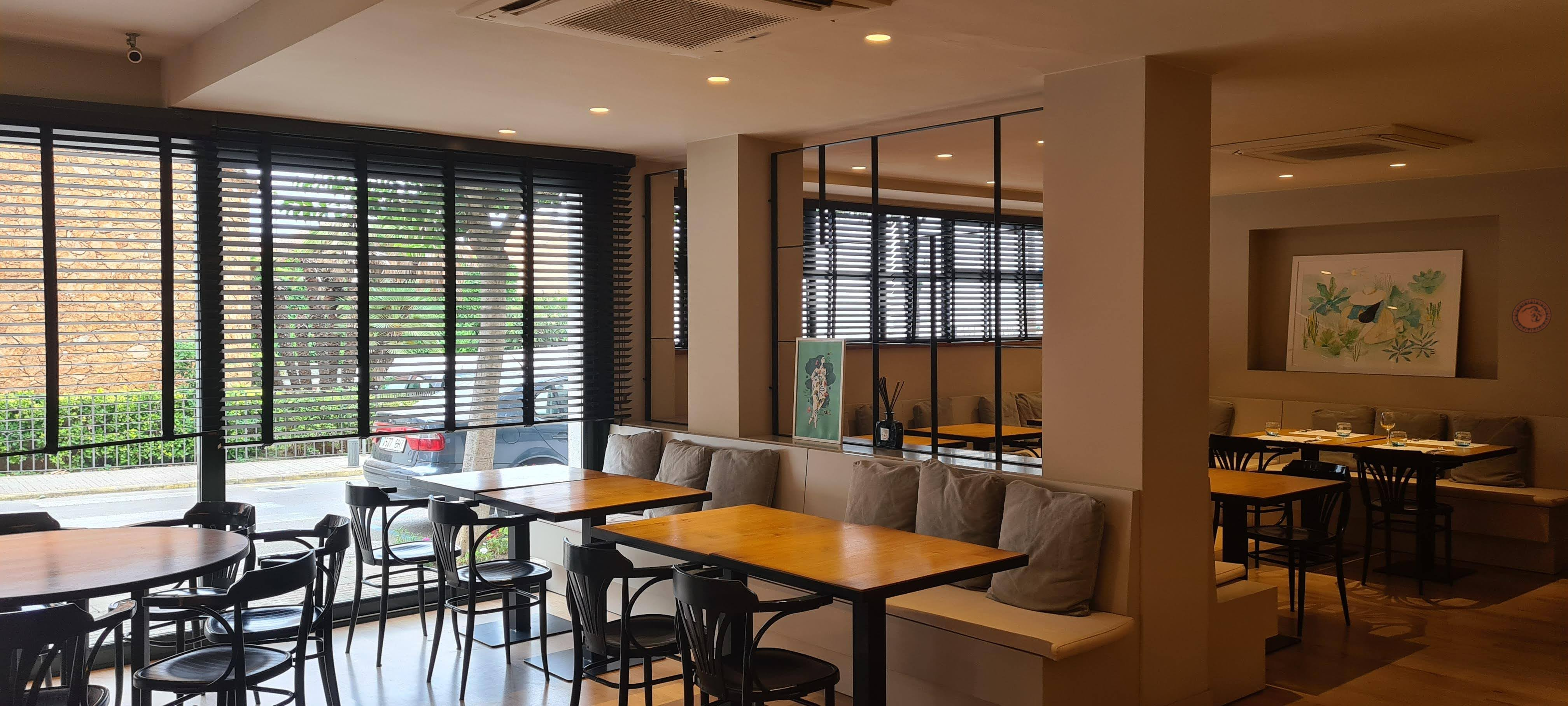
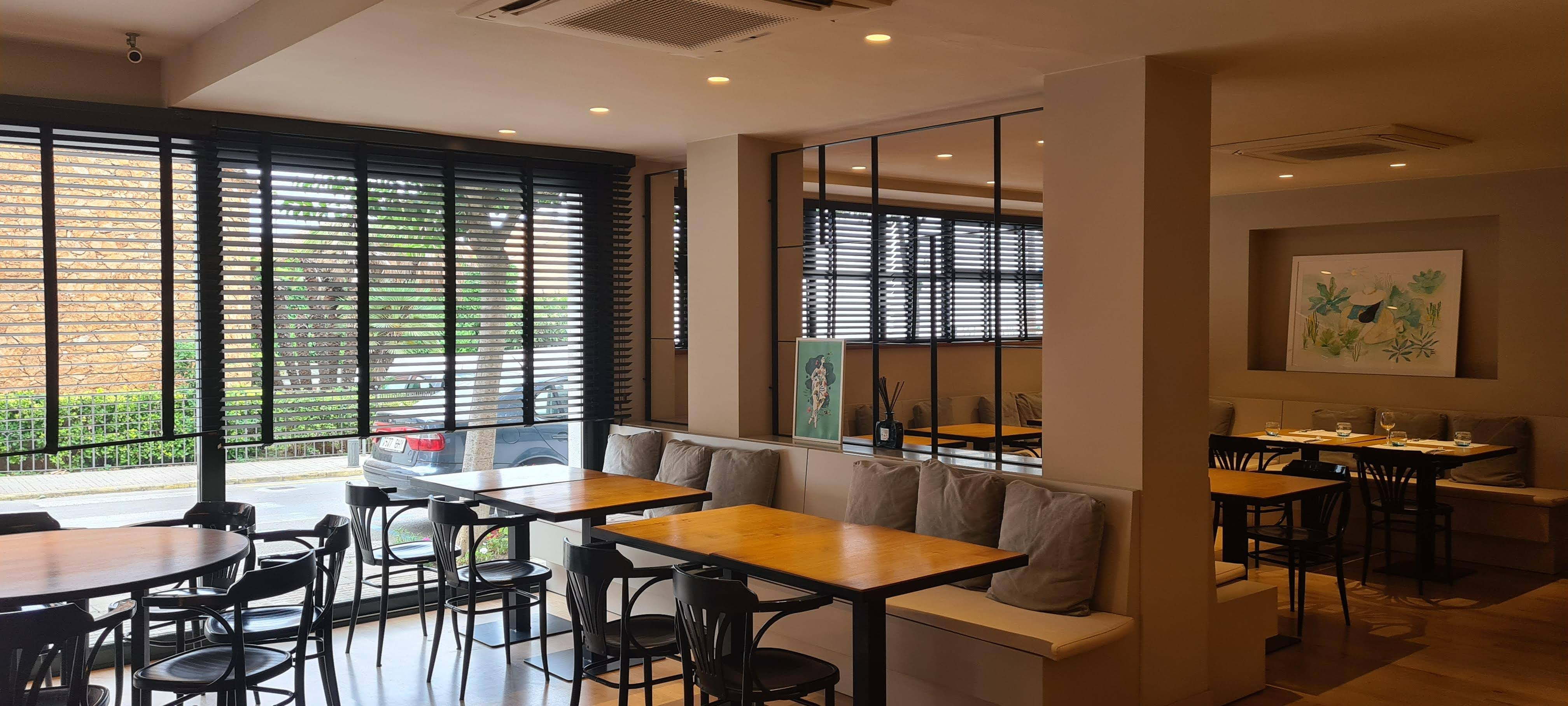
- decorative plate [1511,298,1552,334]
